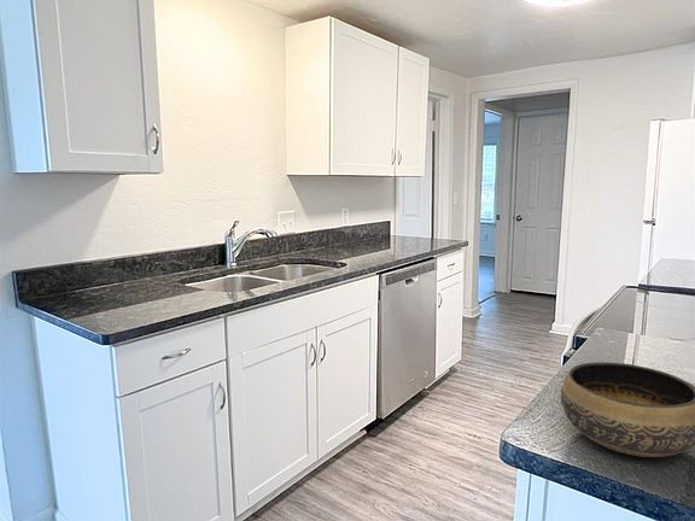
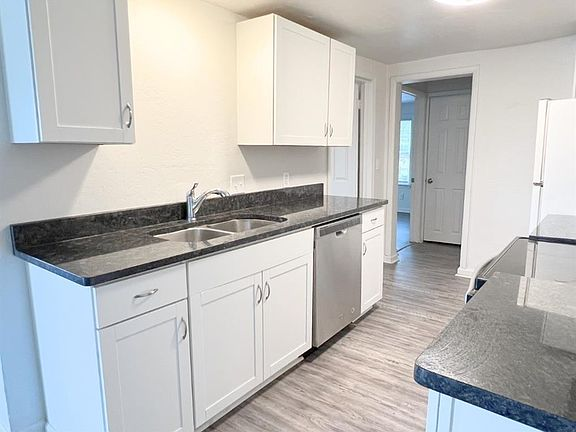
- bowl [560,361,695,458]
